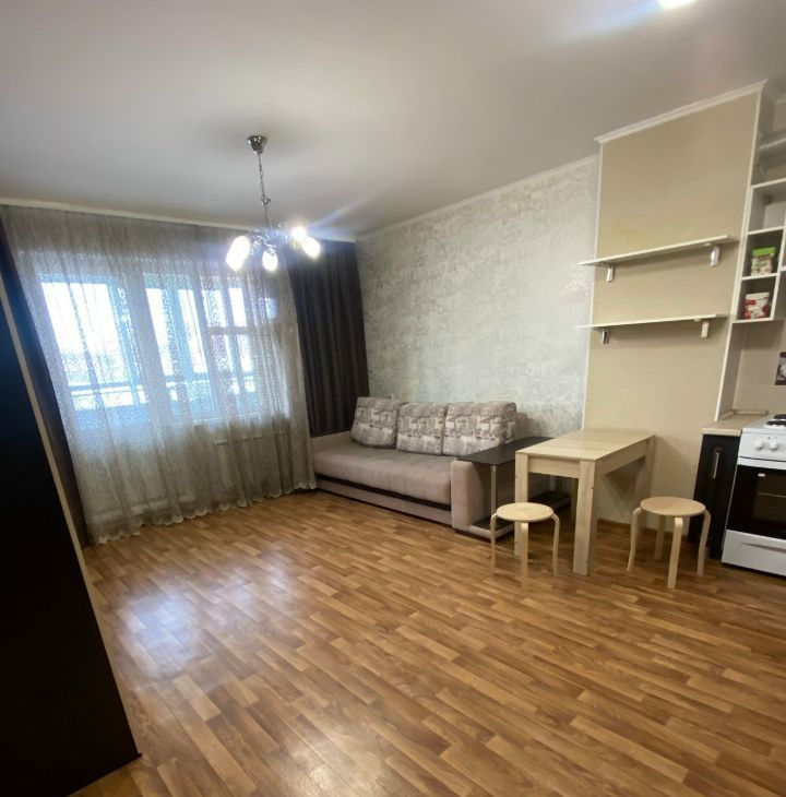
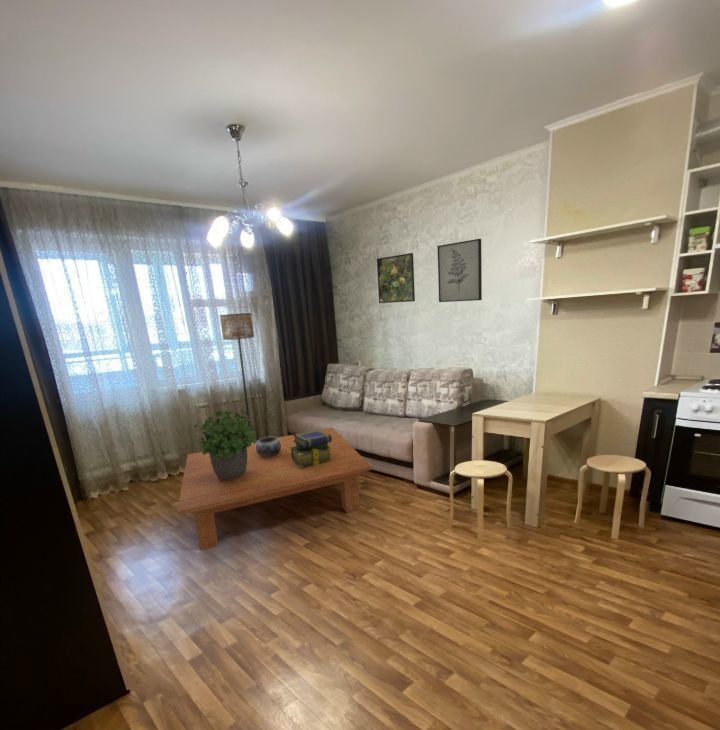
+ coffee table [176,426,373,552]
+ floor lamp [219,312,255,443]
+ stack of books [291,429,332,468]
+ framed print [376,252,416,304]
+ wall art [437,238,483,303]
+ potted plant [193,409,258,481]
+ decorative bowl [256,436,281,457]
